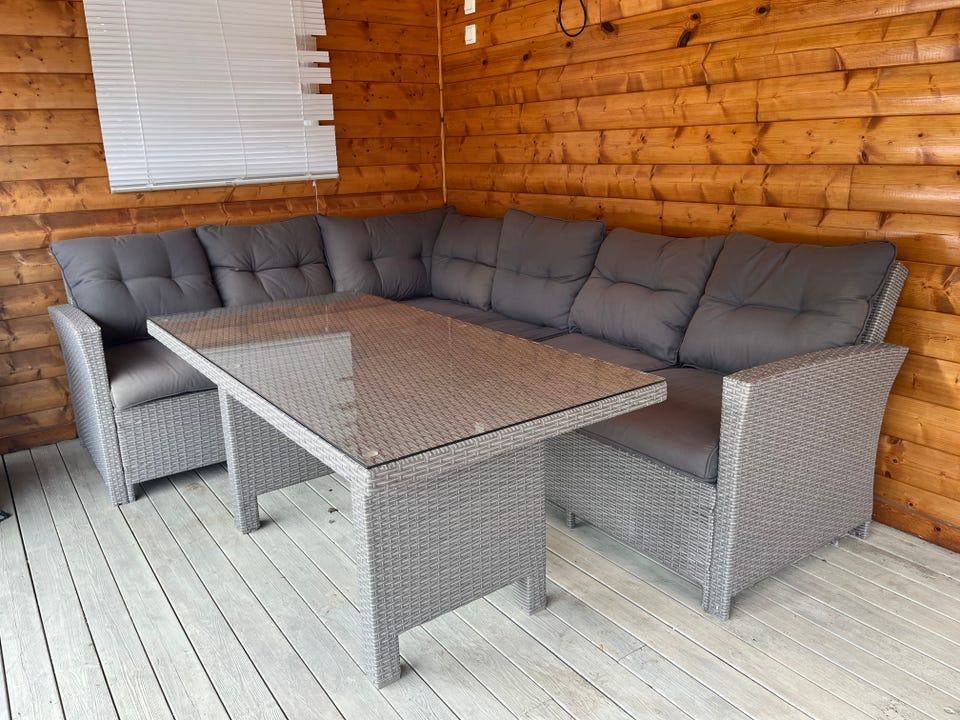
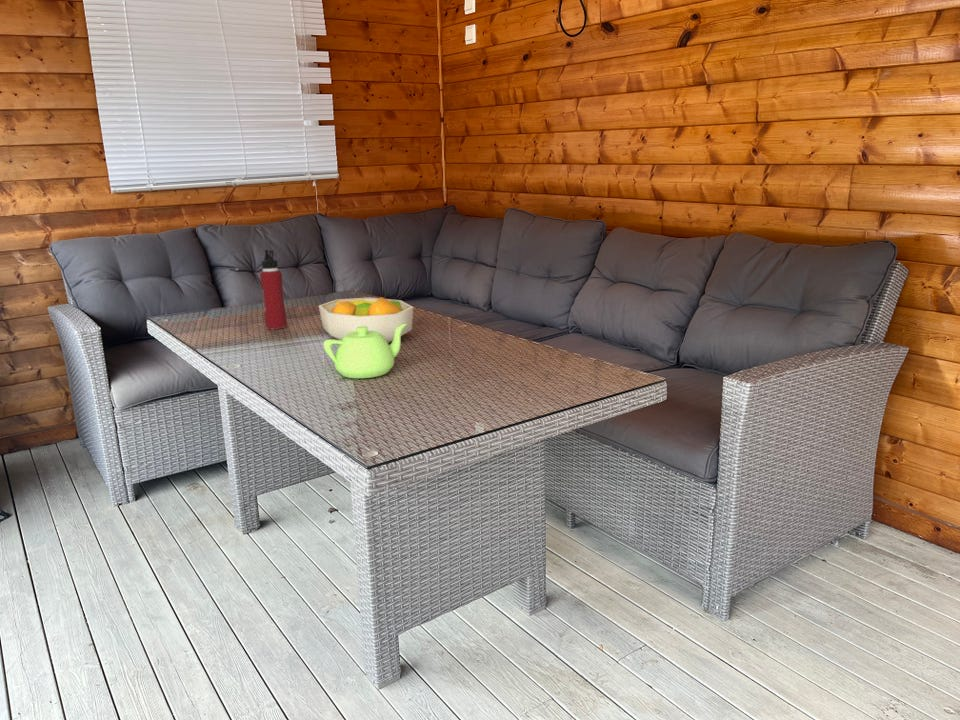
+ fruit bowl [318,296,414,344]
+ water bottle [259,249,288,330]
+ teapot [322,324,407,379]
